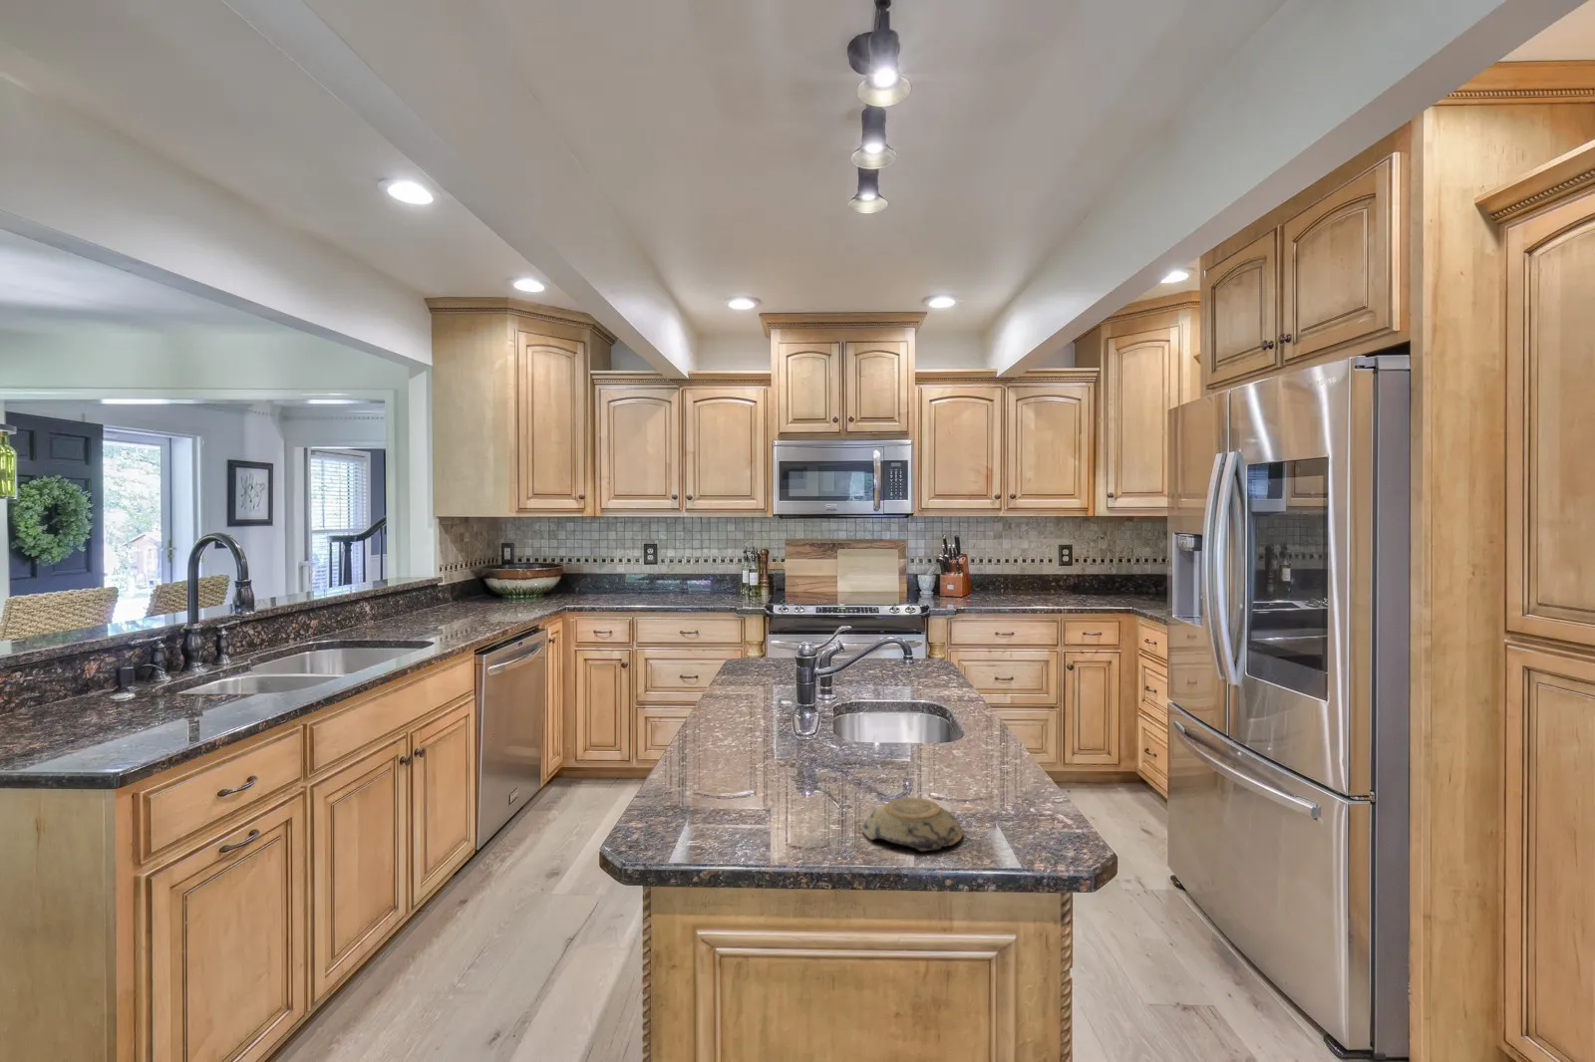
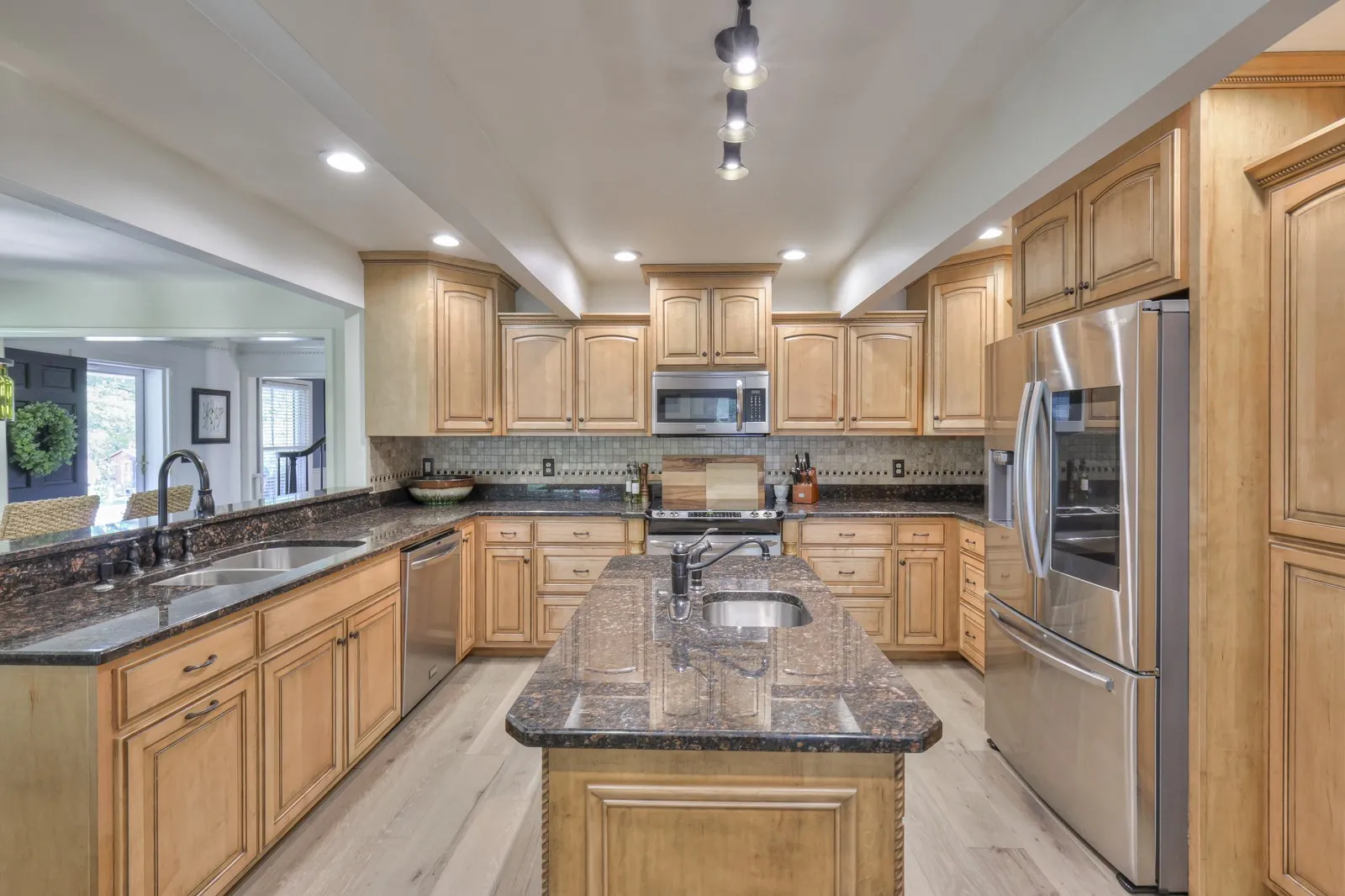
- decorative bowl [861,796,964,852]
